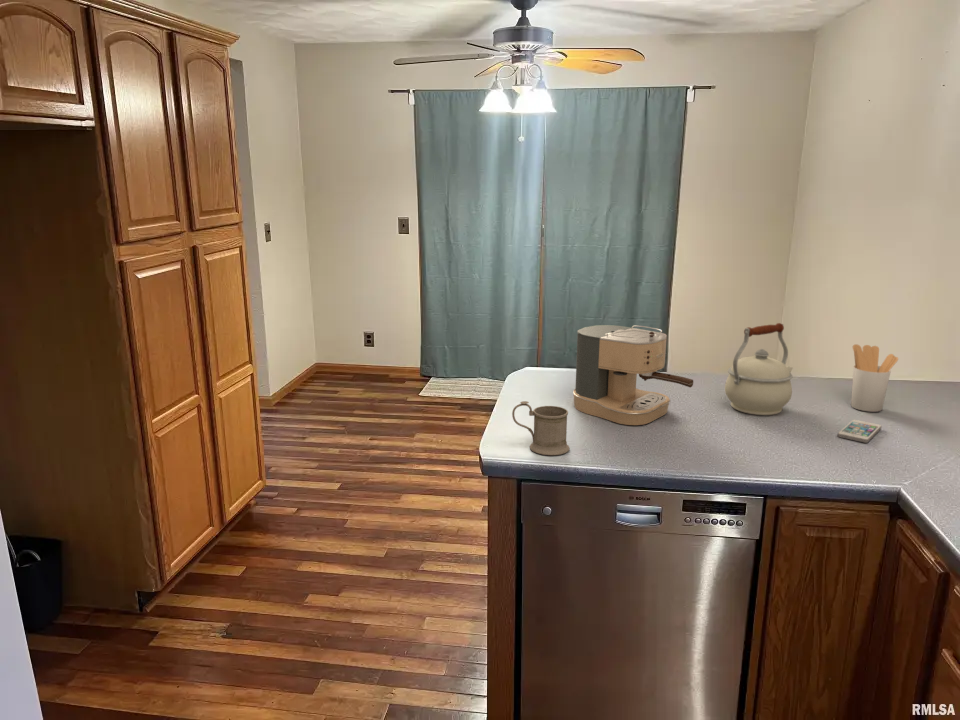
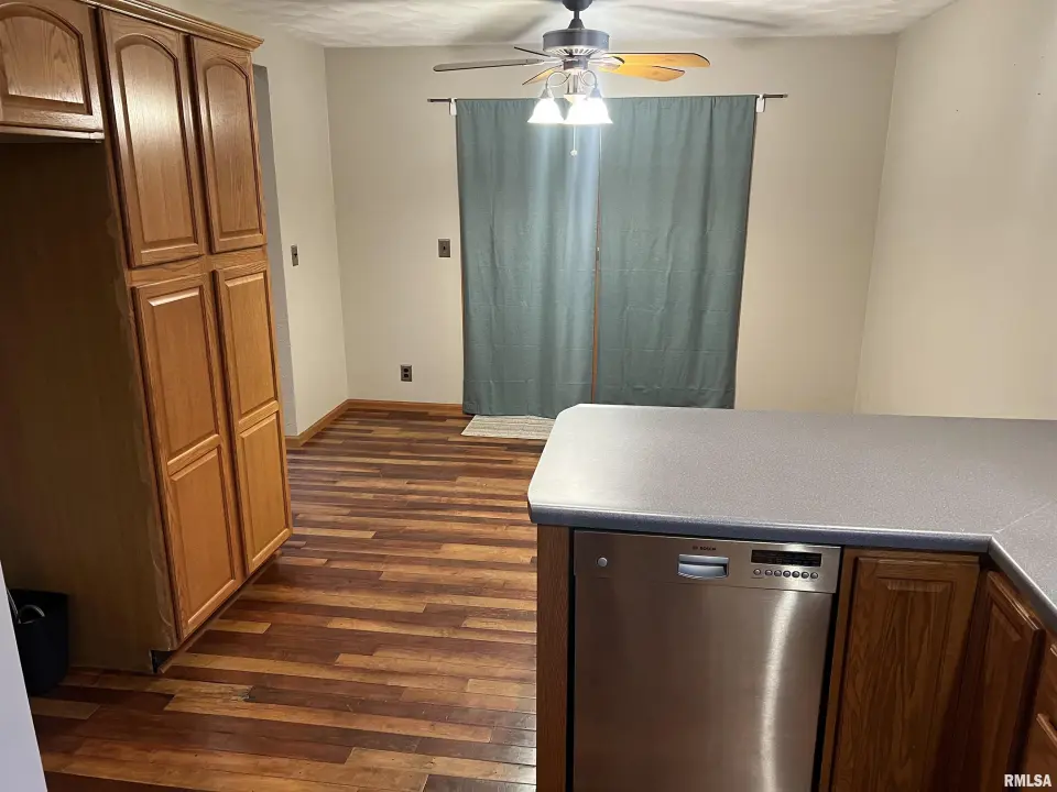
- mug [511,400,571,456]
- coffee maker [572,324,694,426]
- smartphone [837,419,883,444]
- utensil holder [850,343,899,413]
- kettle [724,322,794,416]
